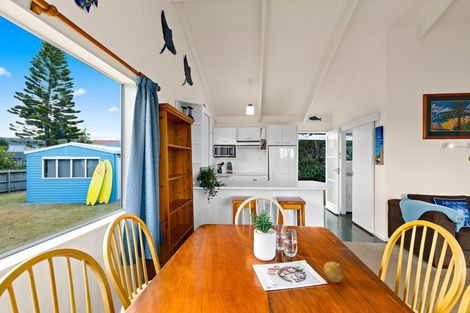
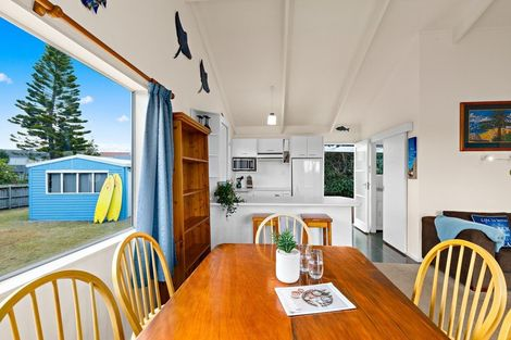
- fruit [323,261,345,283]
